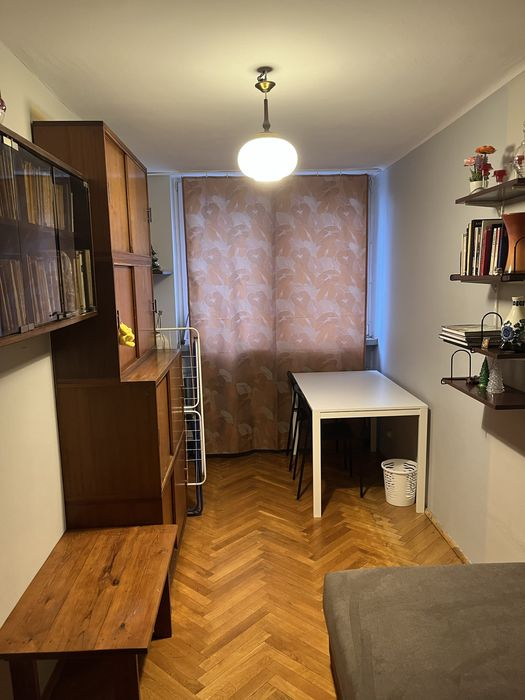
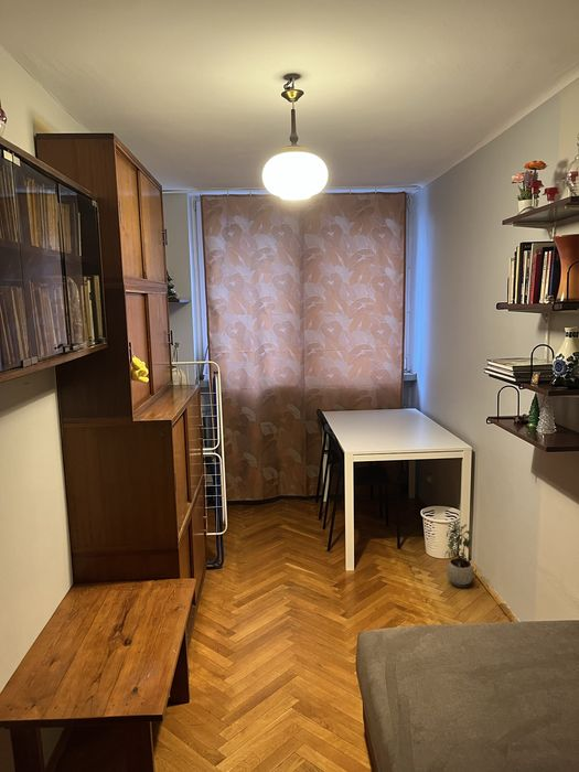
+ potted plant [444,523,474,589]
